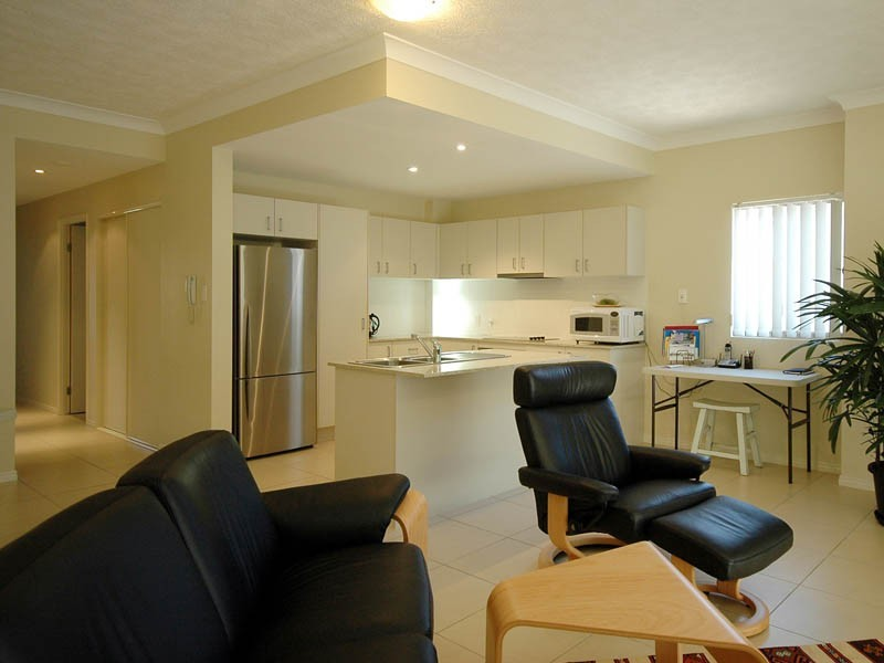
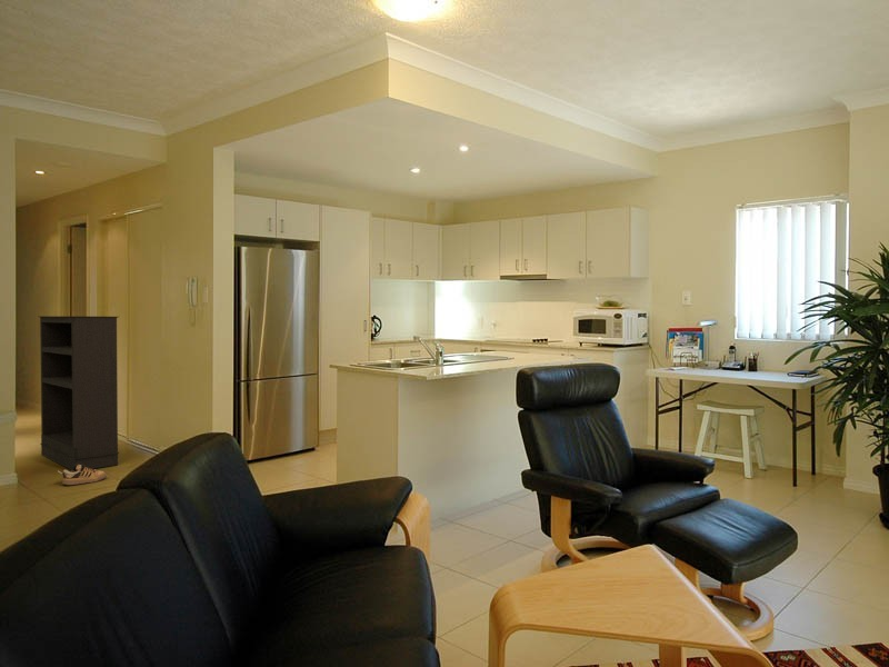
+ shoe [57,464,108,486]
+ bookshelf [39,316,120,470]
